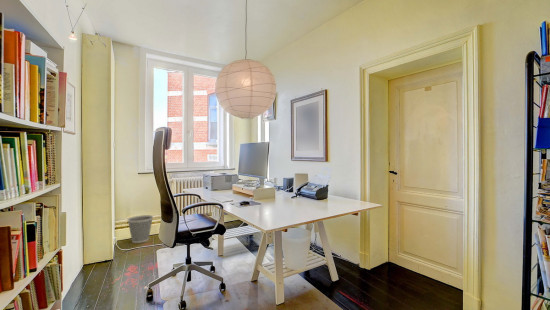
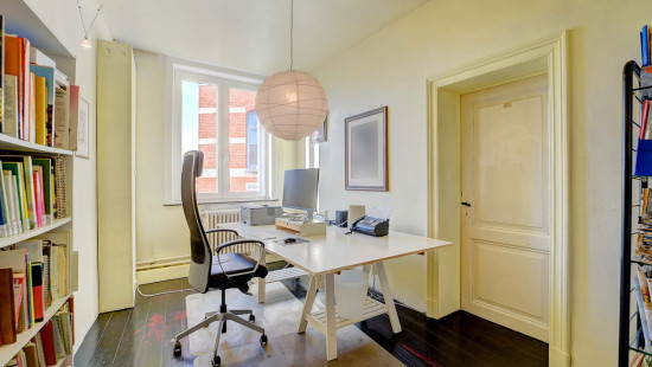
- wastebasket [126,214,154,244]
